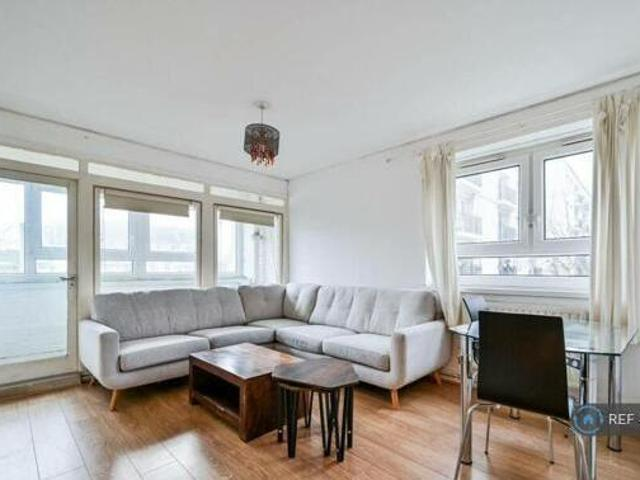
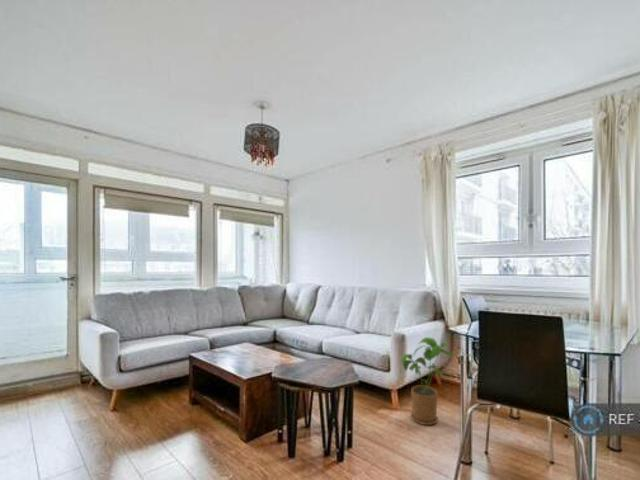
+ house plant [401,336,454,426]
